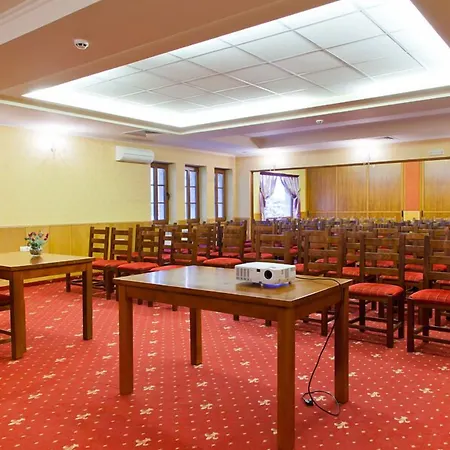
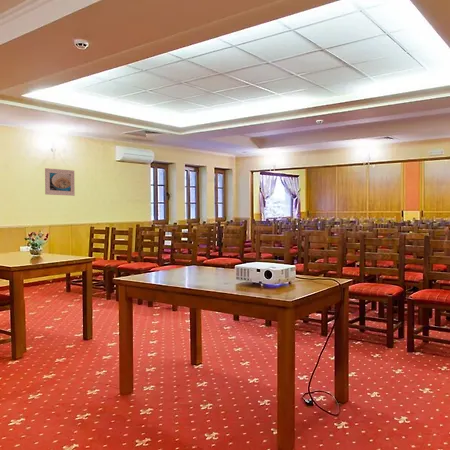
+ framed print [44,167,76,197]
